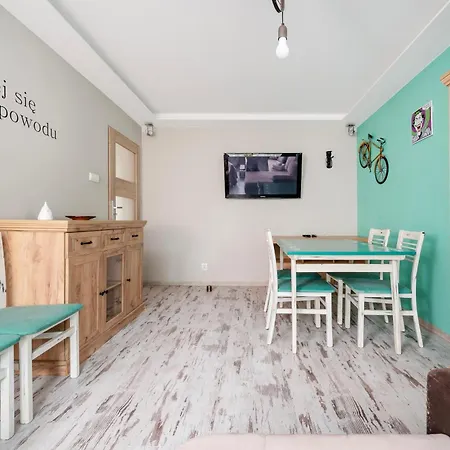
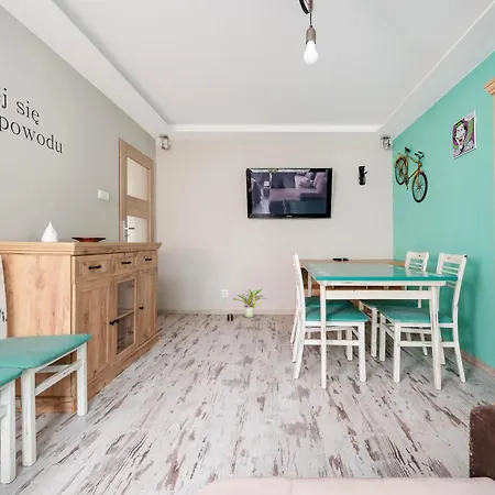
+ potted plant [232,288,268,319]
